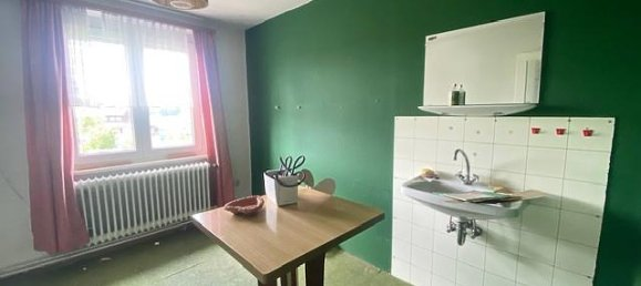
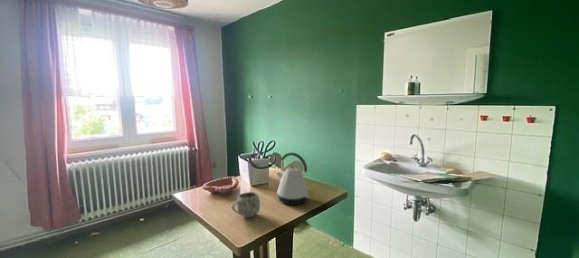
+ mug [231,191,261,219]
+ kettle [275,152,310,205]
